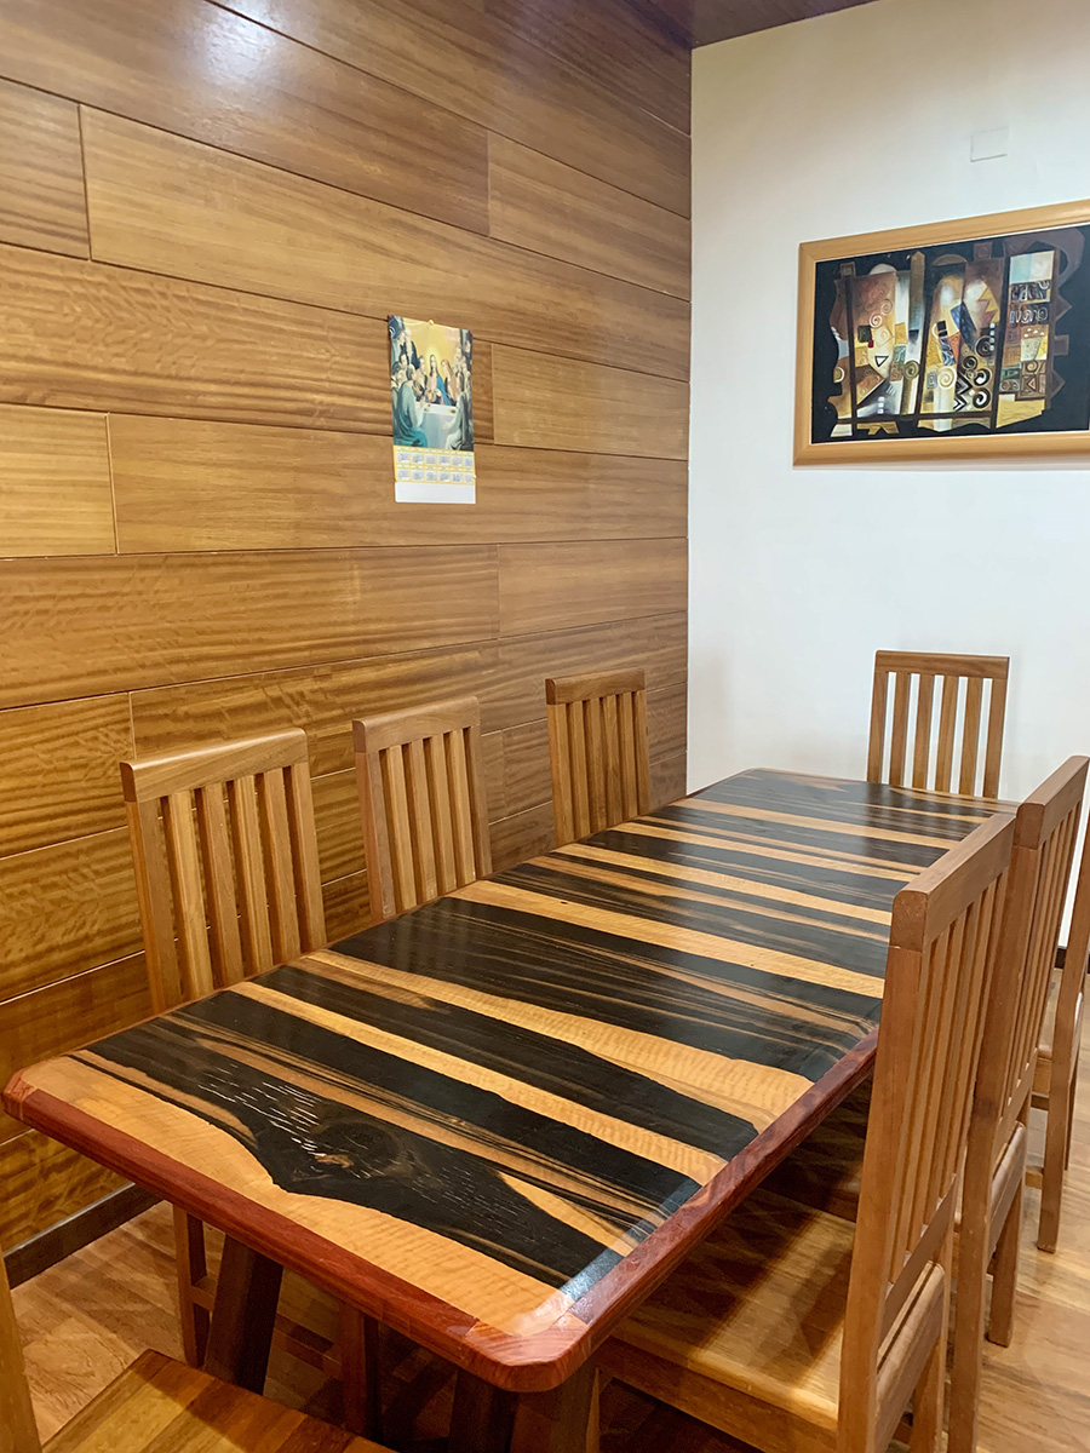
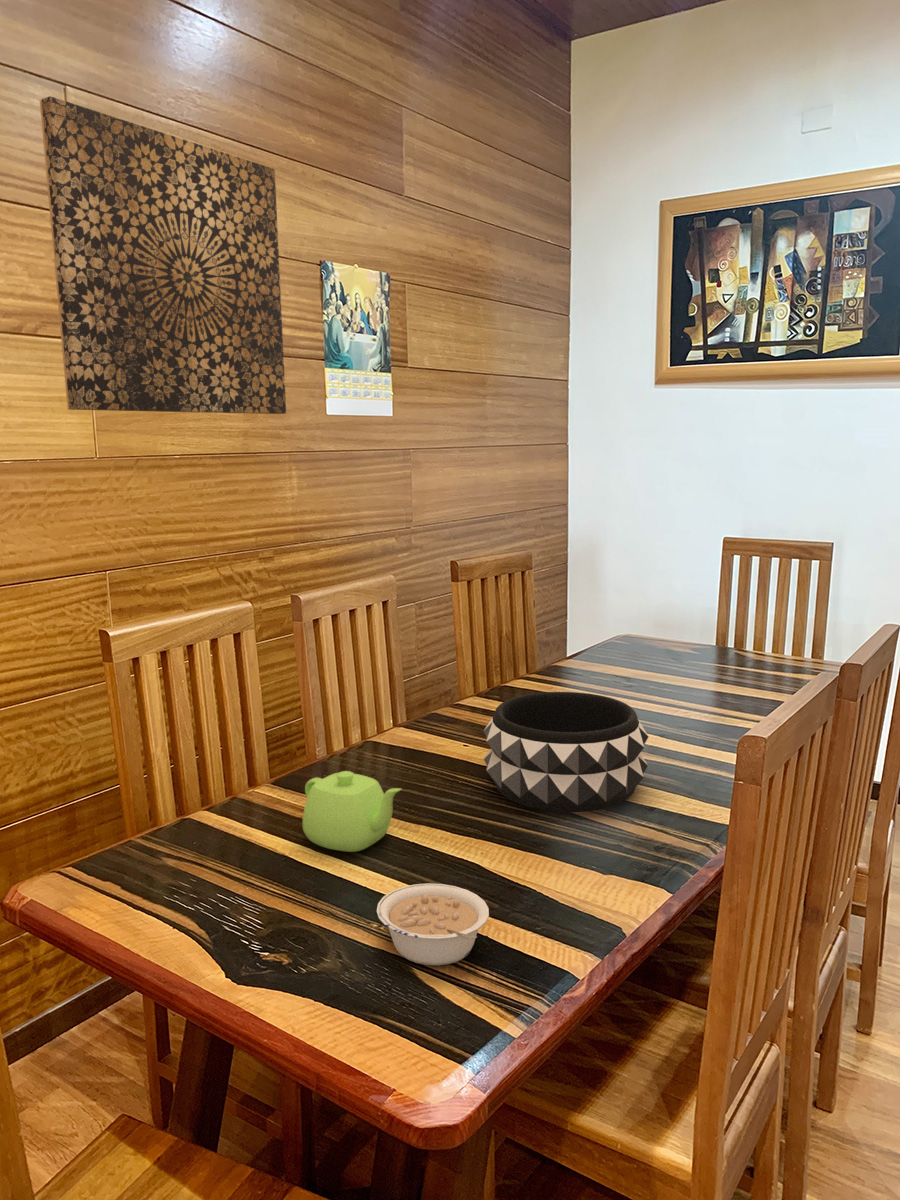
+ decorative bowl [483,691,650,813]
+ wall art [39,95,287,415]
+ teapot [301,770,402,853]
+ legume [376,882,490,967]
